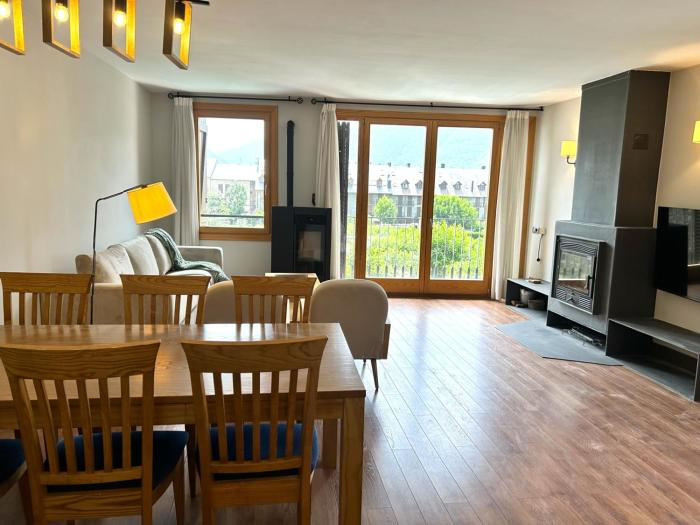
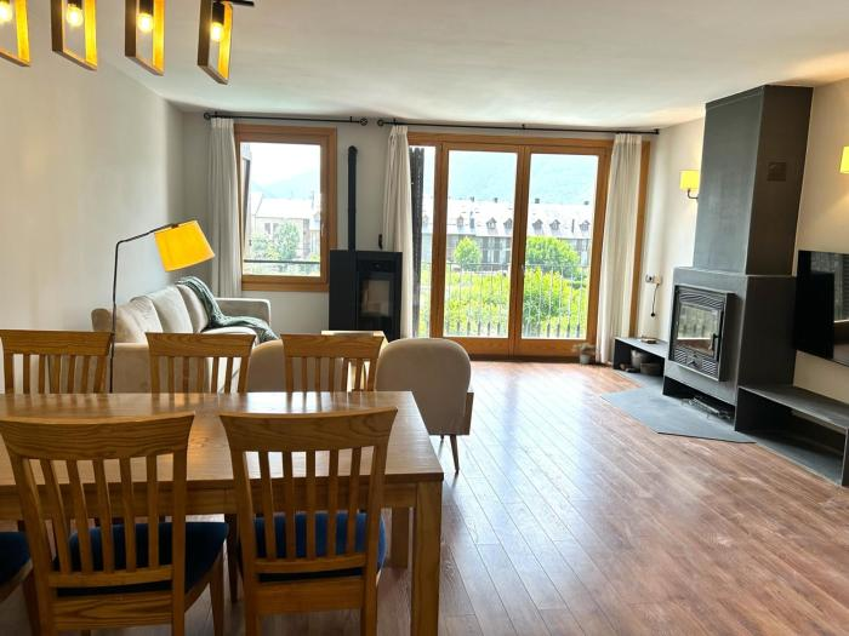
+ potted plant [570,342,602,366]
